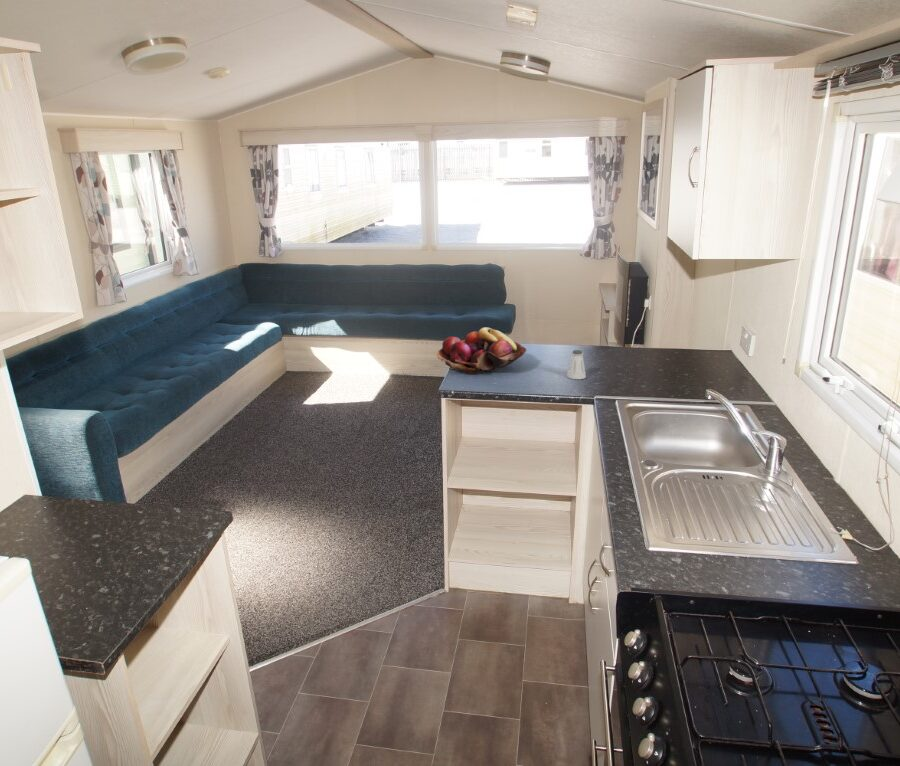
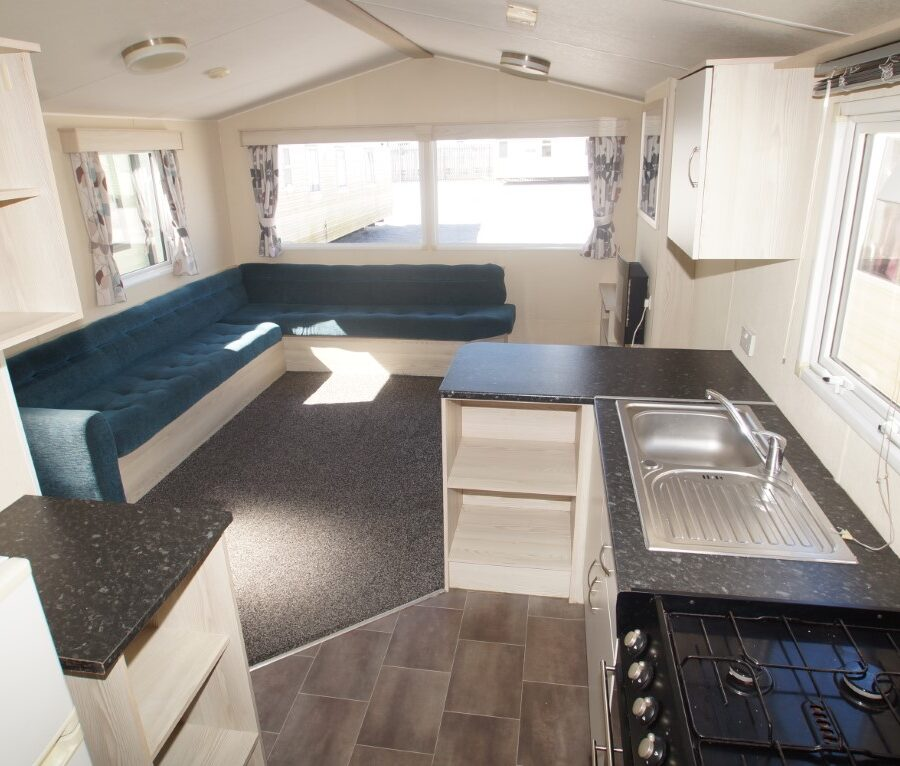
- fruit basket [436,326,528,375]
- saltshaker [566,349,587,380]
